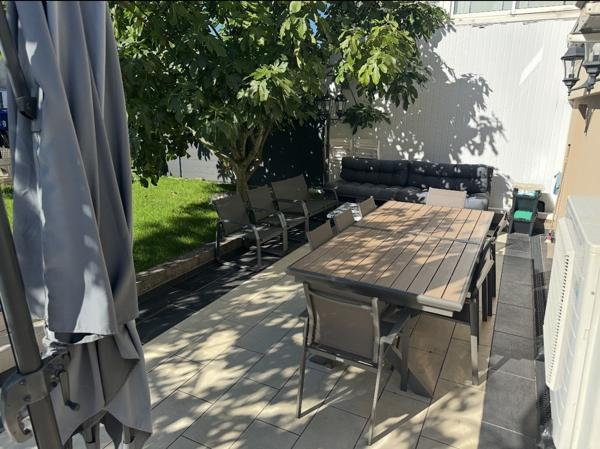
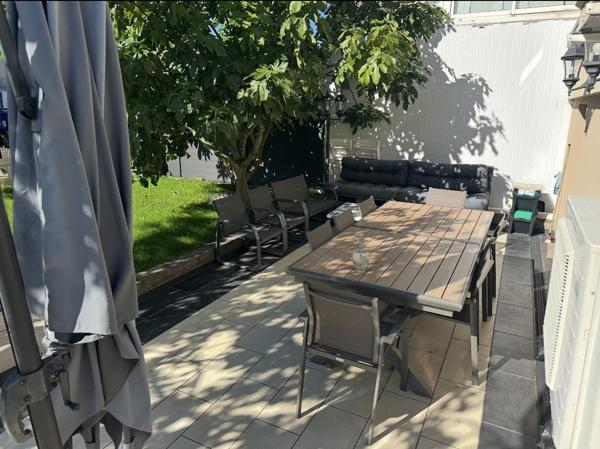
+ vase [351,233,371,274]
